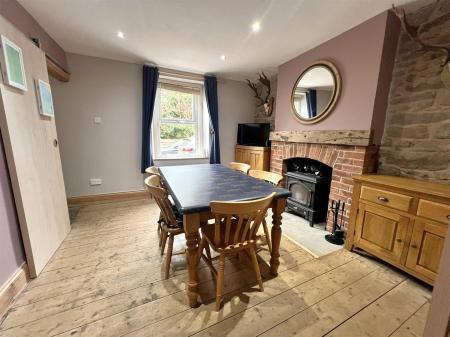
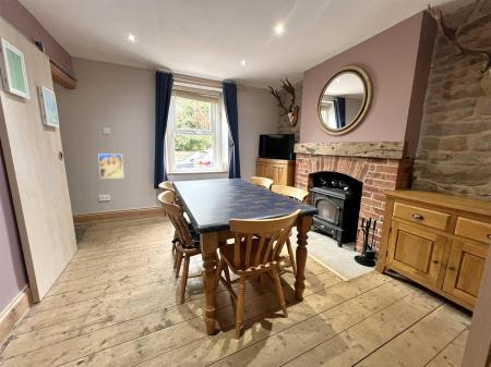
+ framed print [97,152,124,180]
